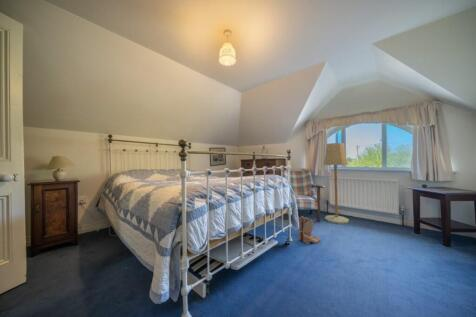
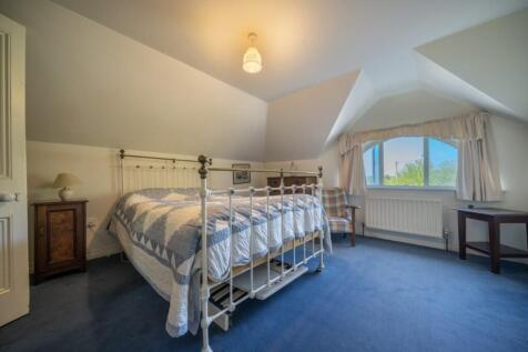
- boots [298,215,322,245]
- floor lamp [323,142,350,225]
